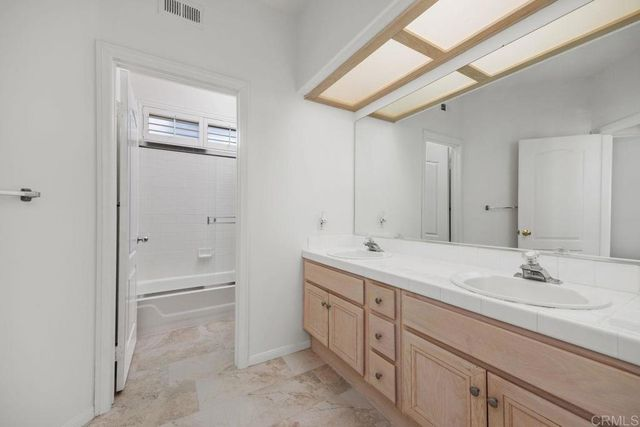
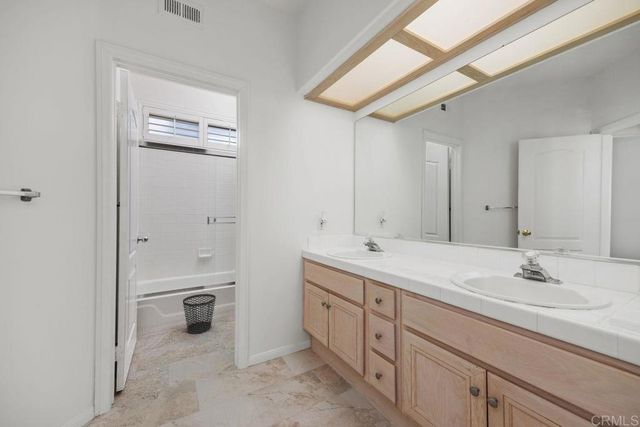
+ wastebasket [182,293,217,335]
